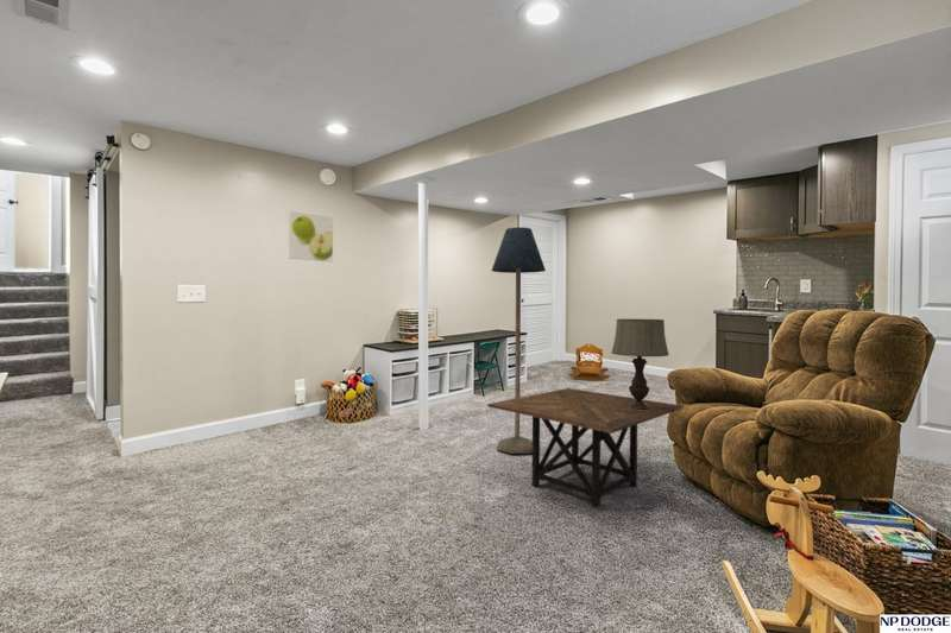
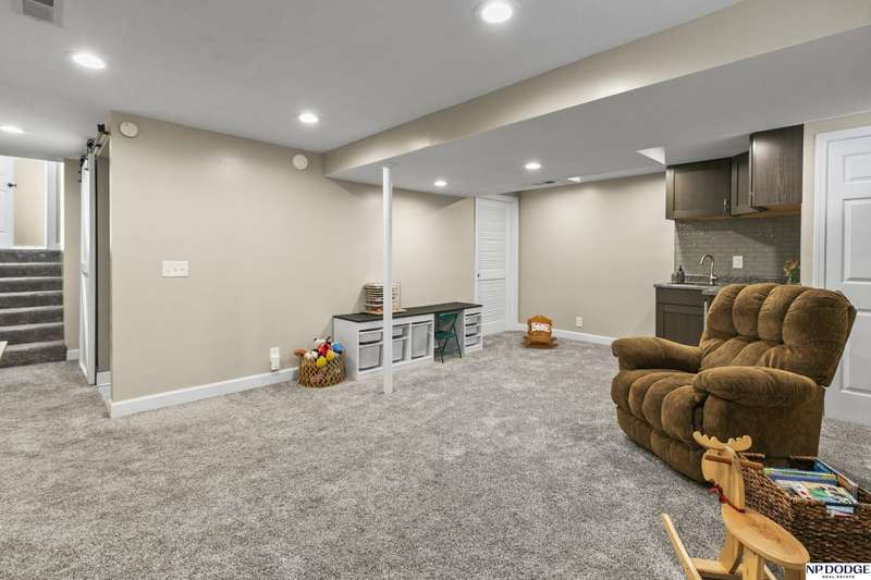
- side table [486,387,685,508]
- table lamp [610,318,670,410]
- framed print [286,210,334,262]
- floor lamp [491,226,547,455]
